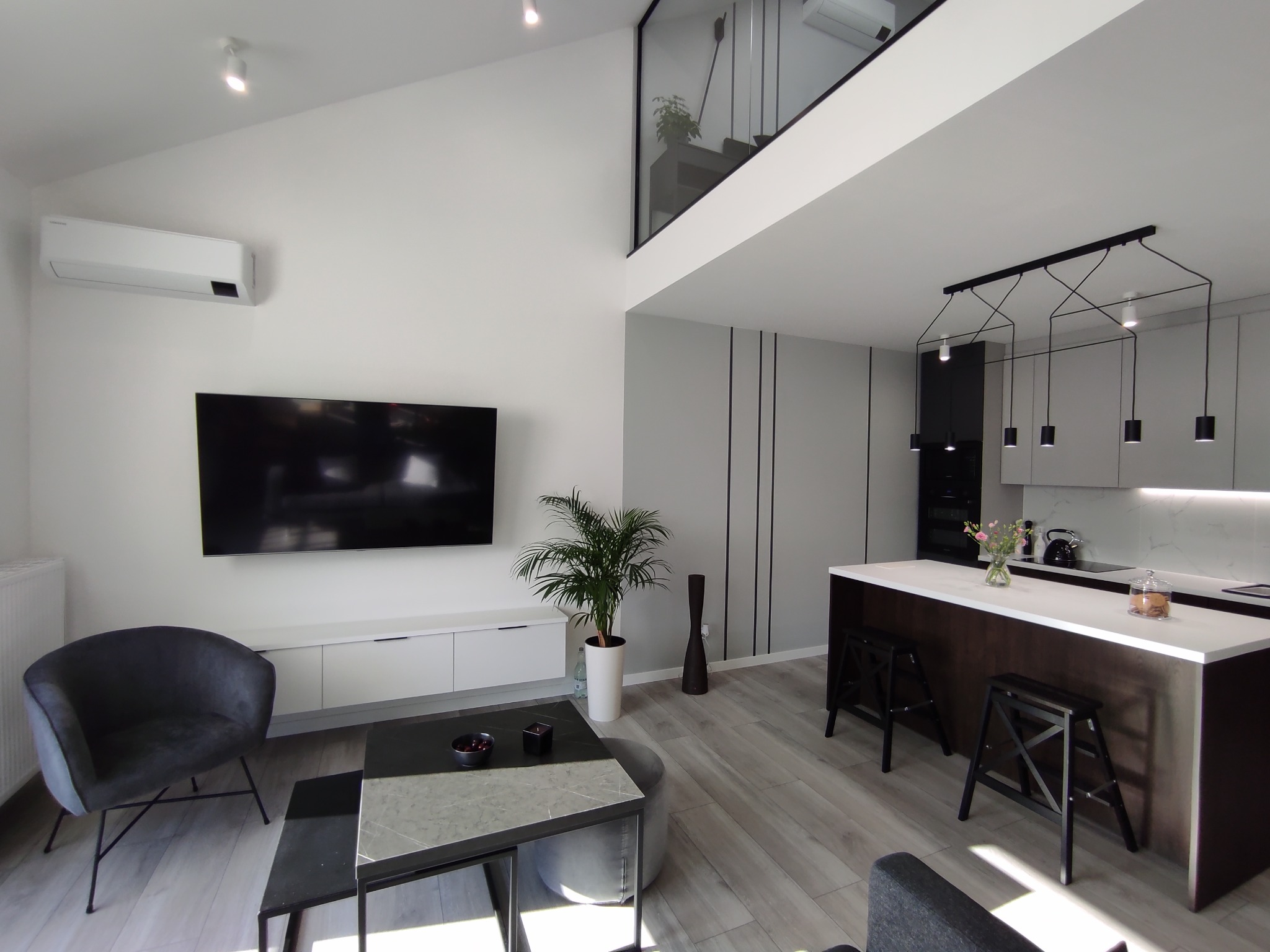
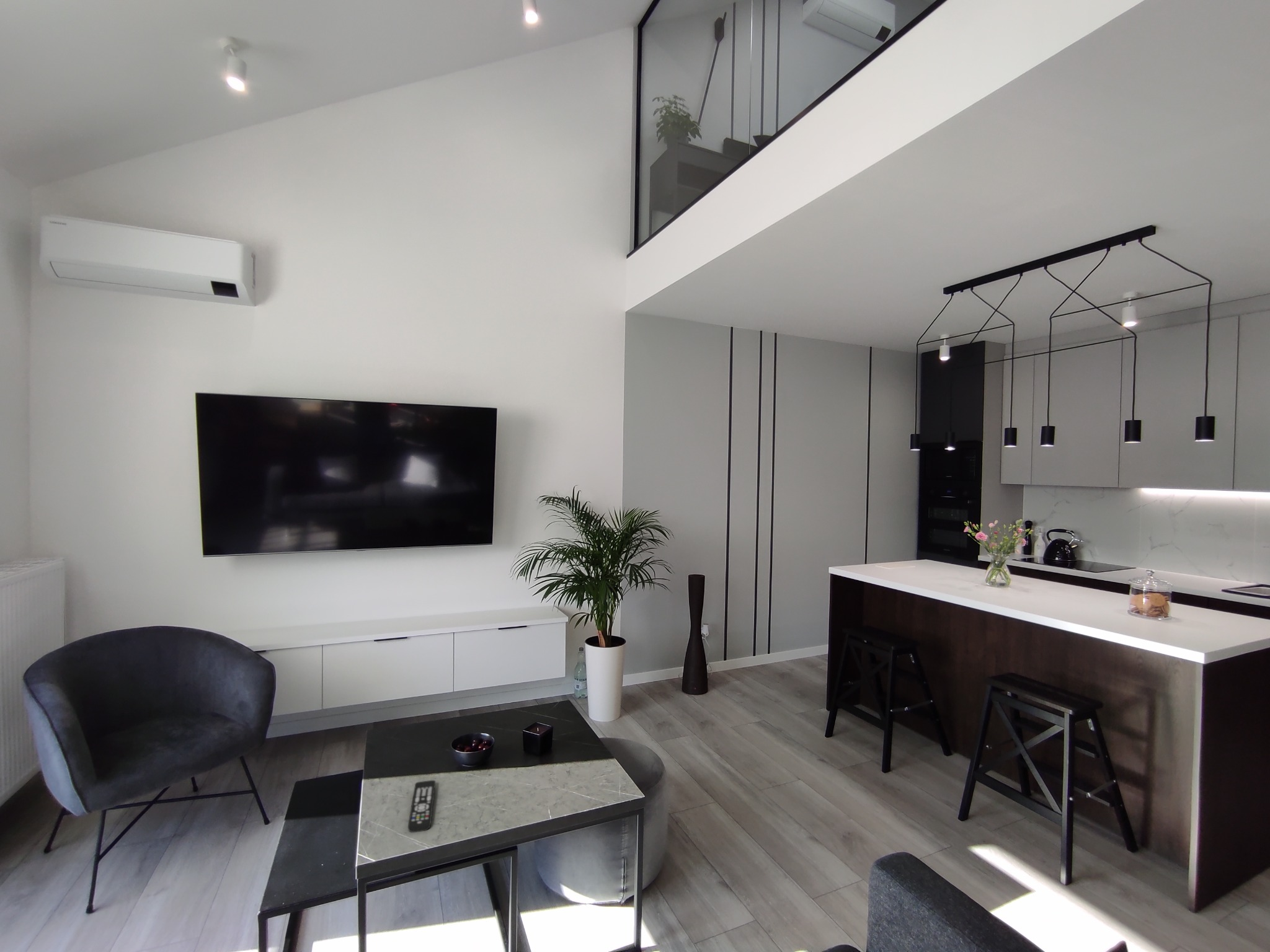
+ remote control [407,780,436,833]
